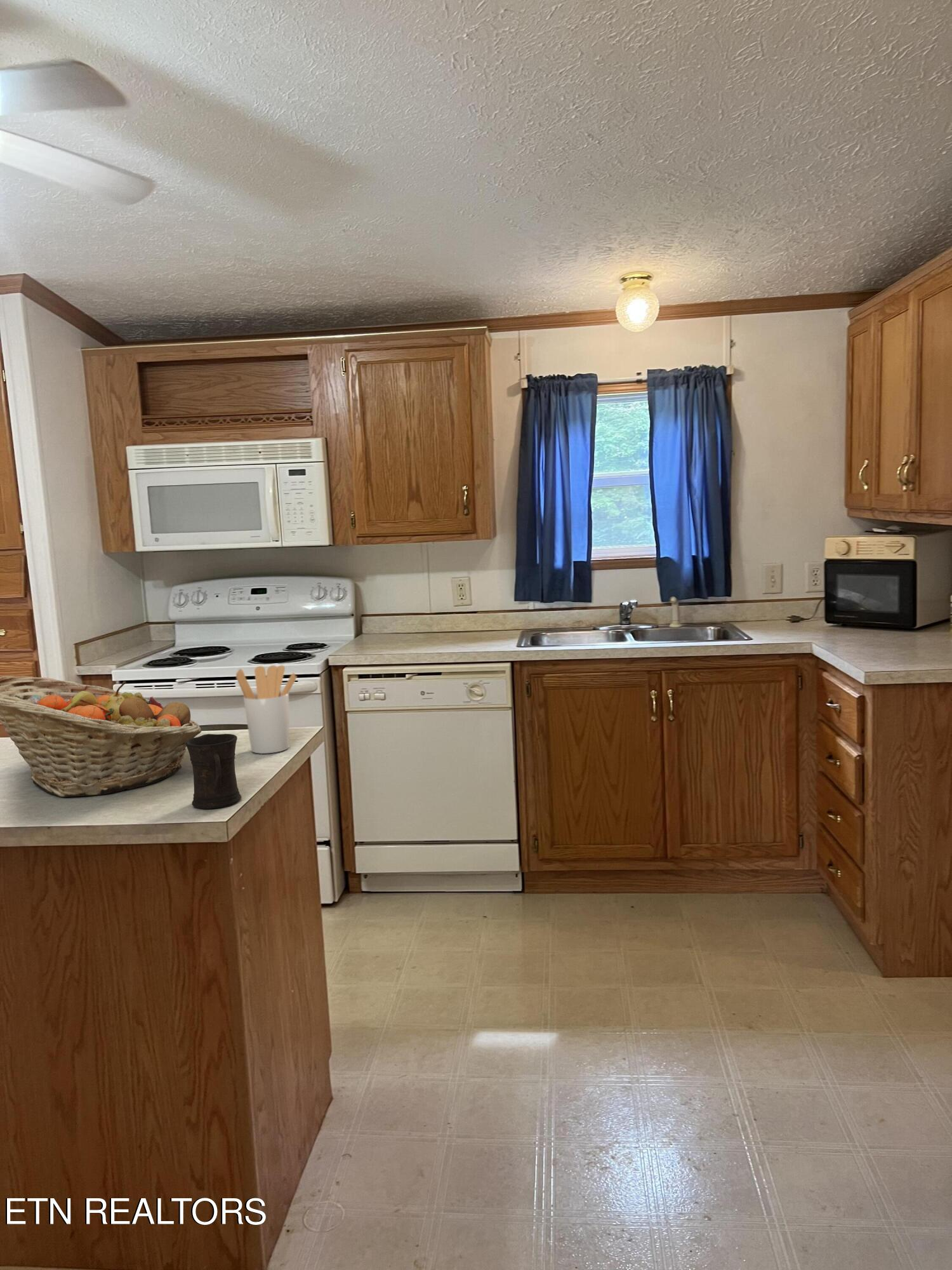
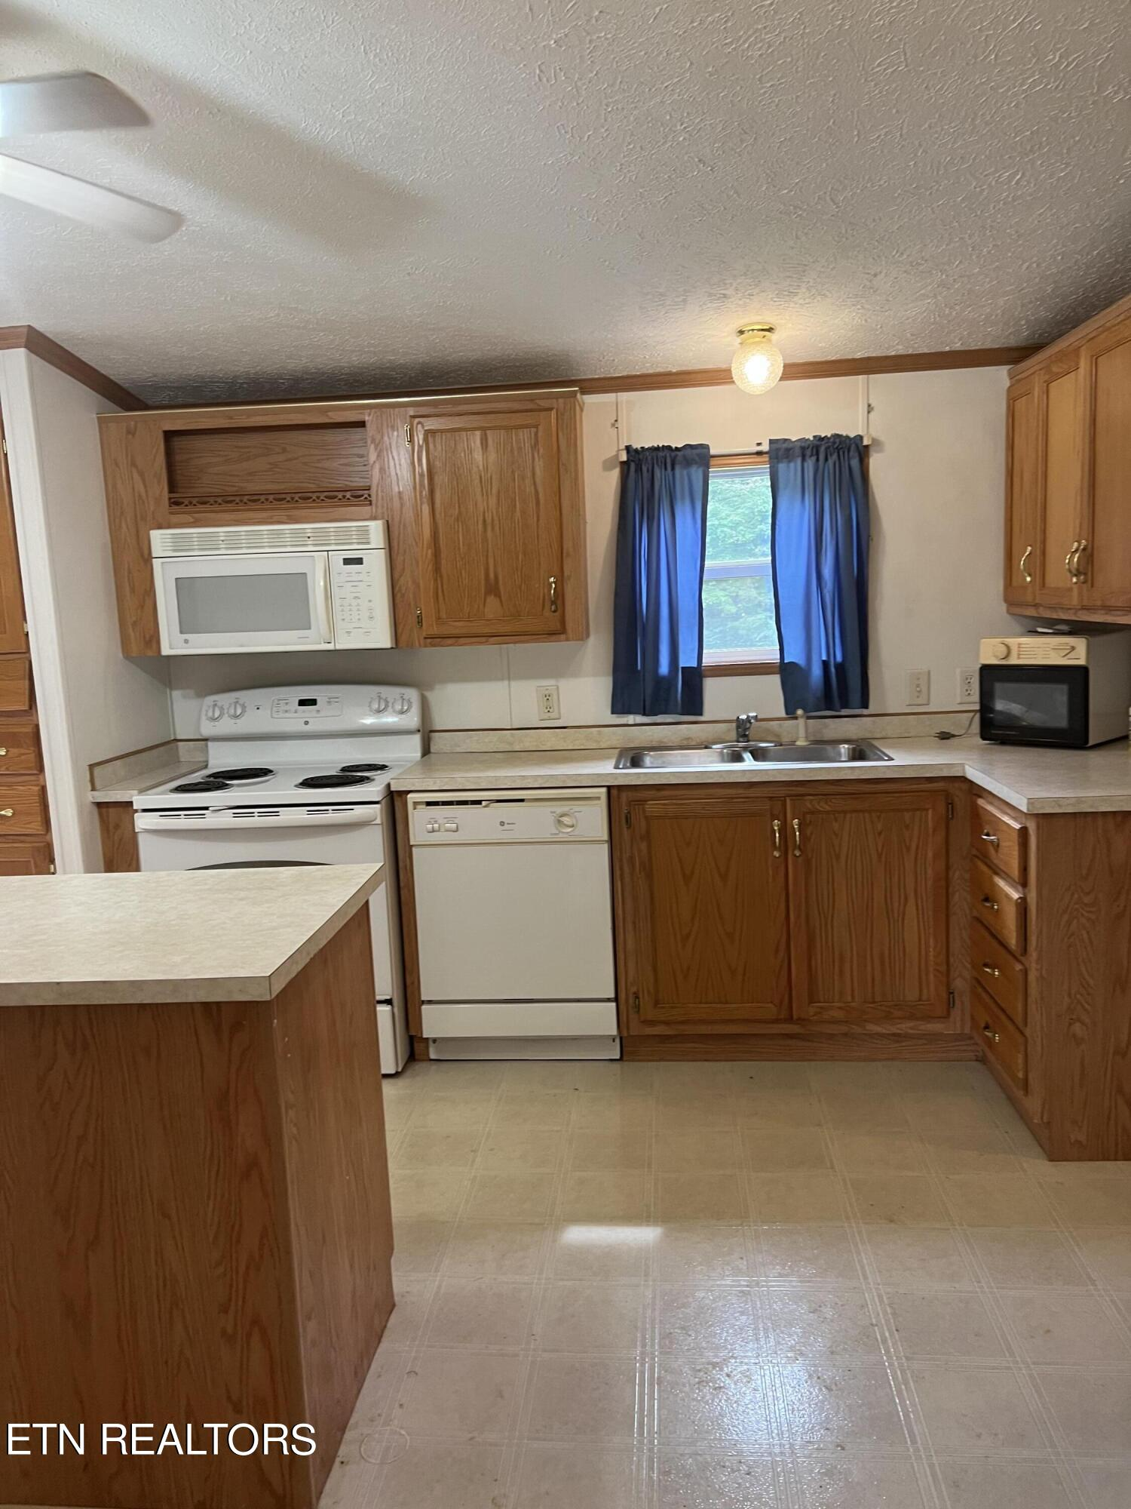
- utensil holder [235,665,298,754]
- fruit basket [0,675,202,798]
- mug [185,733,242,810]
